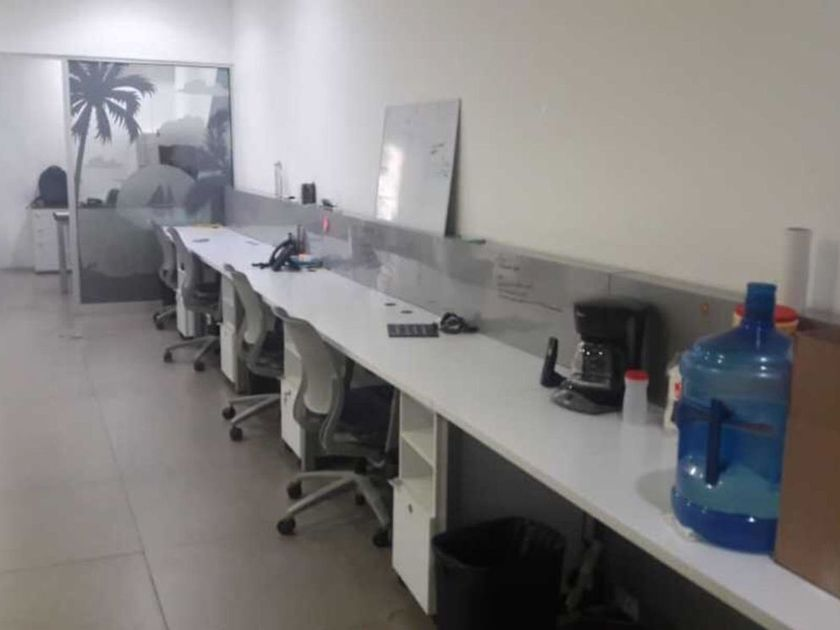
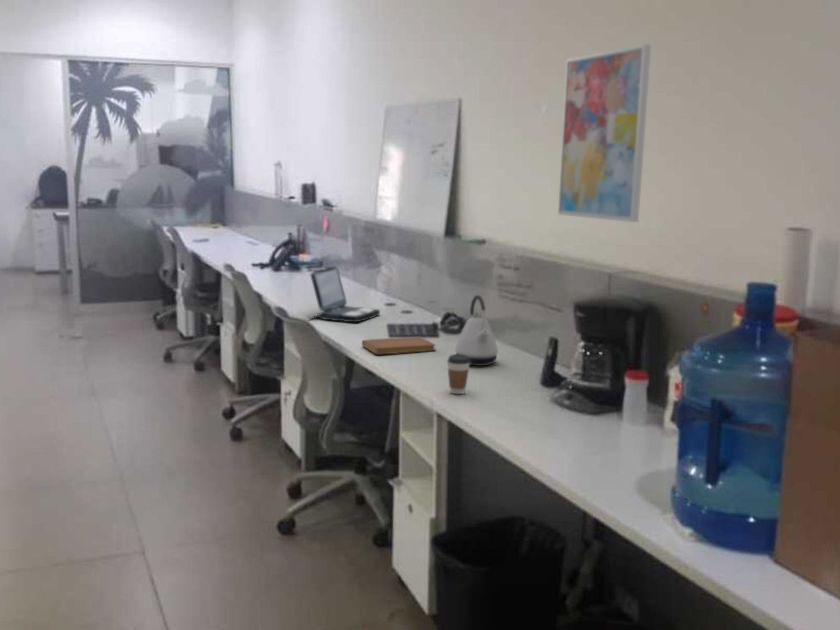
+ coffee cup [446,353,470,395]
+ kettle [454,294,499,367]
+ laptop [307,265,381,323]
+ notebook [361,336,437,356]
+ wall art [557,44,652,223]
